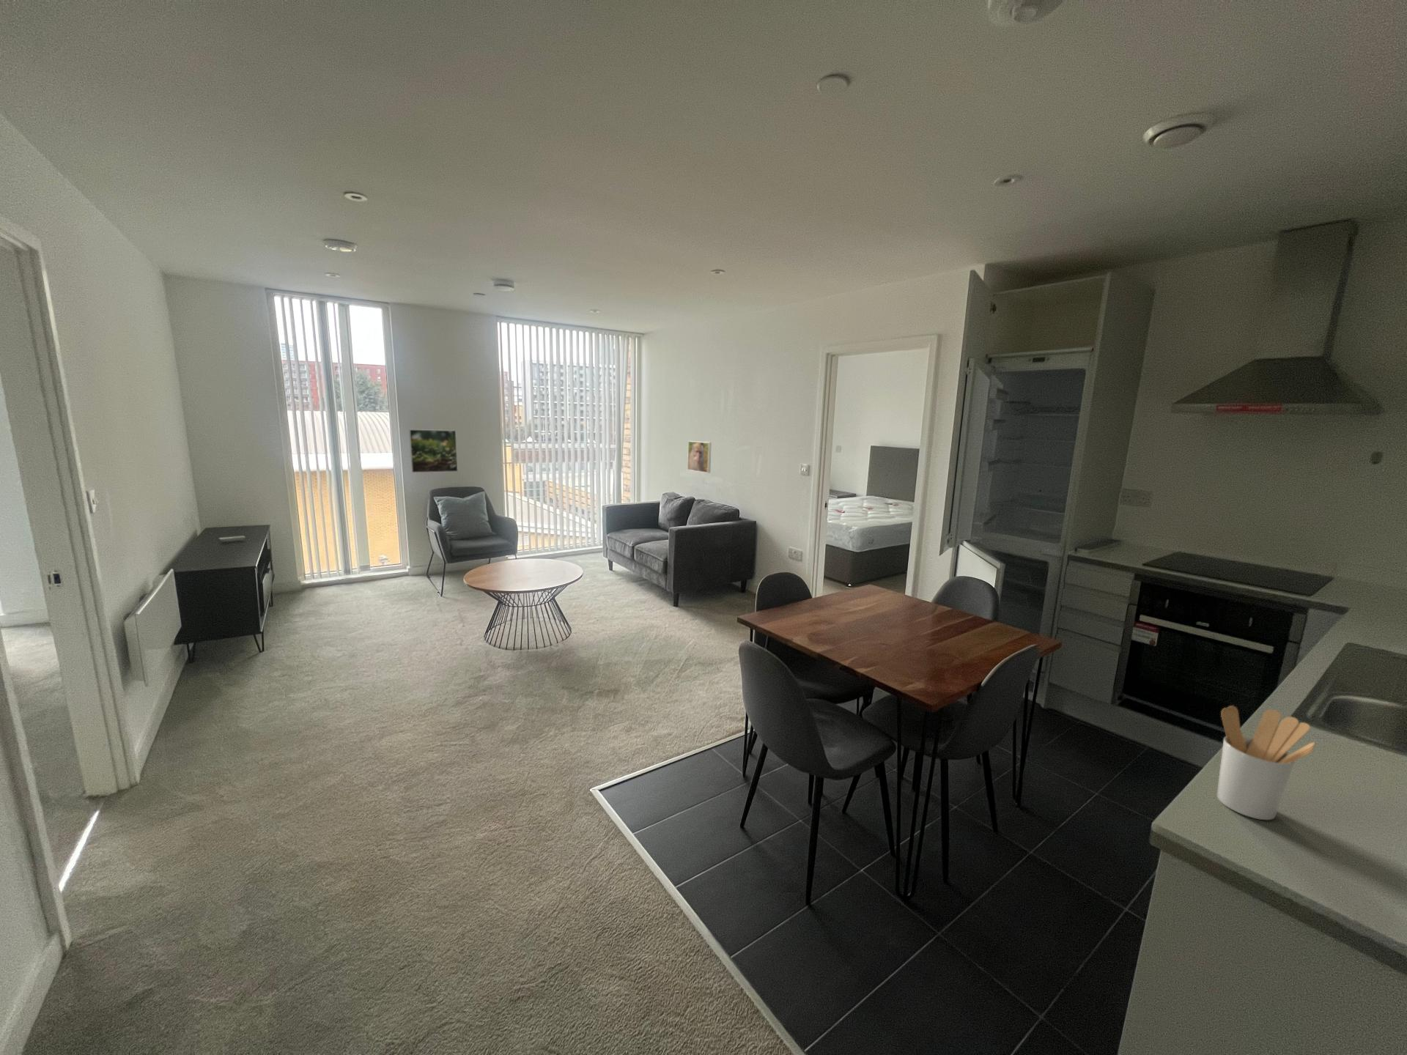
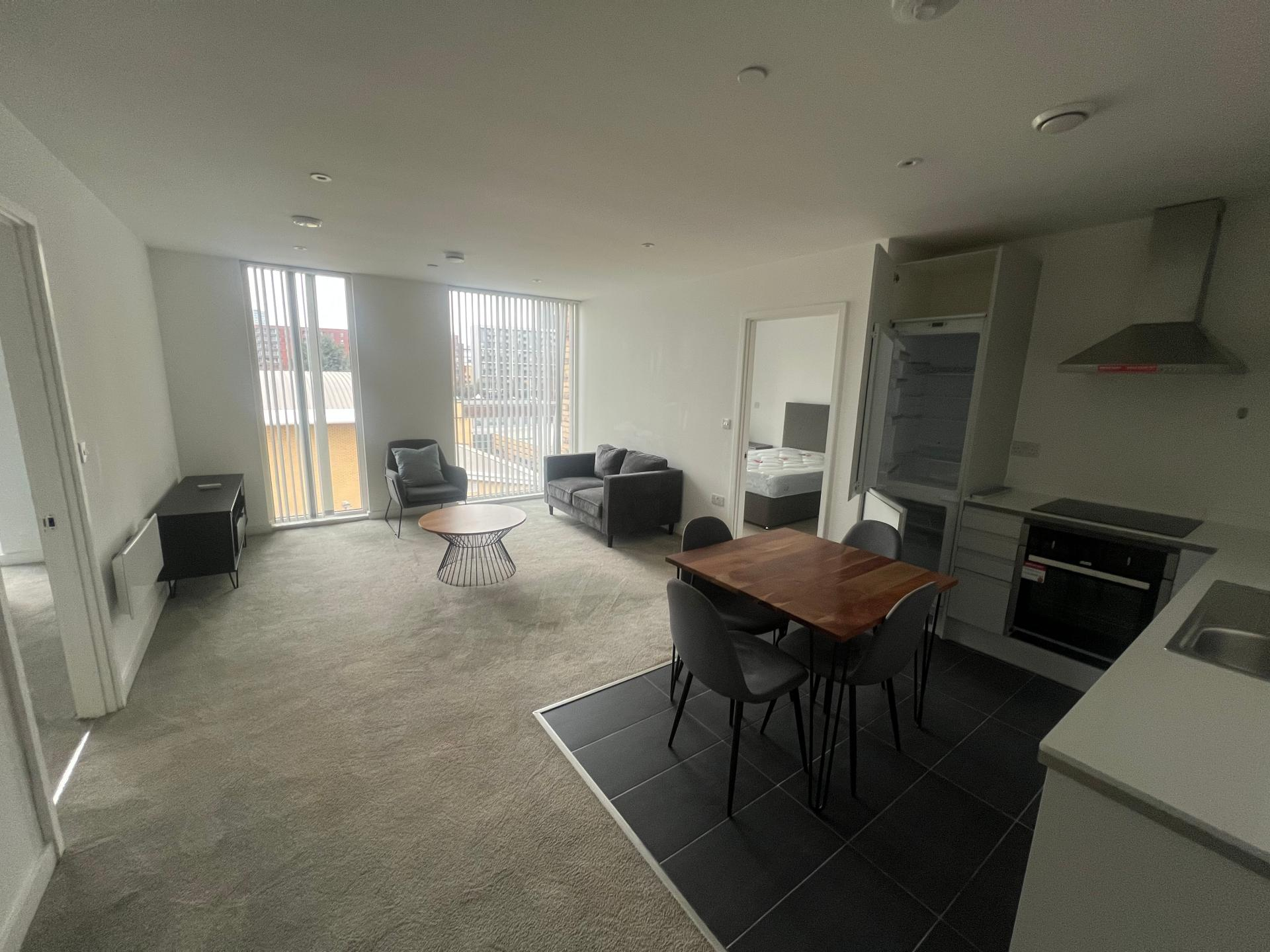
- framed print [687,440,712,473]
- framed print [408,429,459,473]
- utensil holder [1216,705,1316,820]
